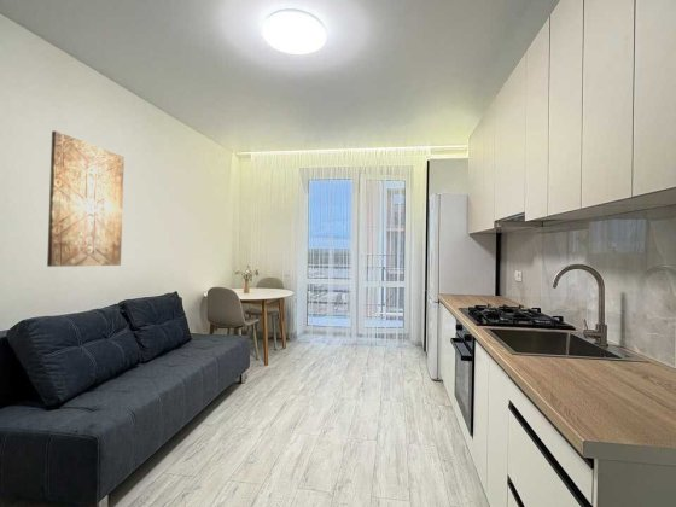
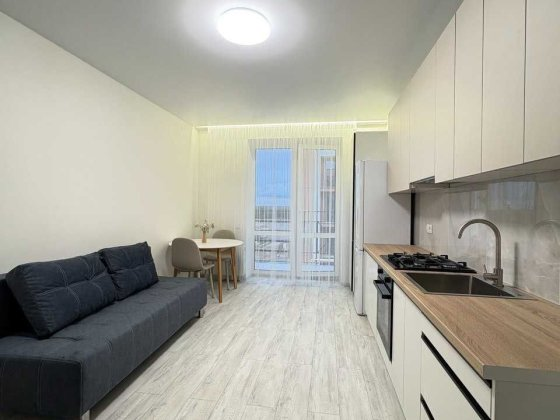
- wall art [46,130,126,268]
